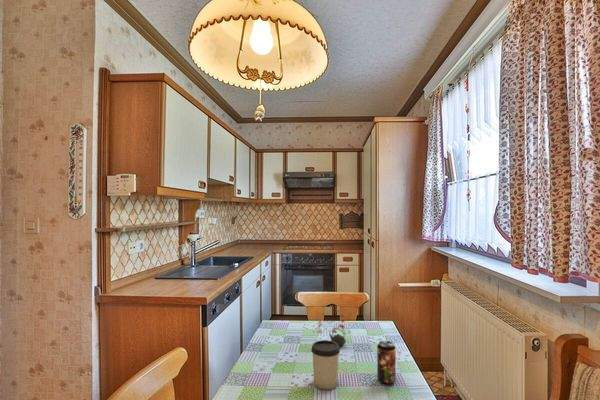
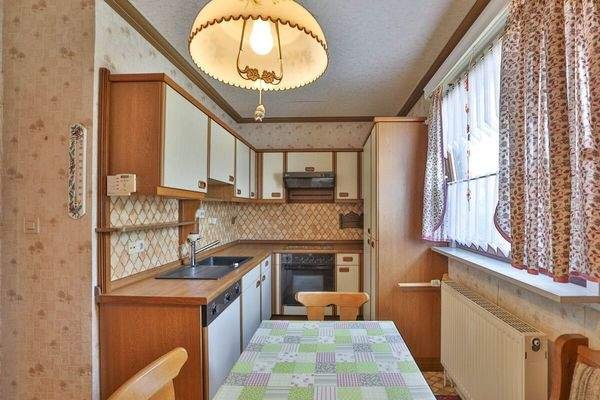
- beverage can [376,340,397,385]
- cup [310,339,341,391]
- teapot [312,308,352,347]
